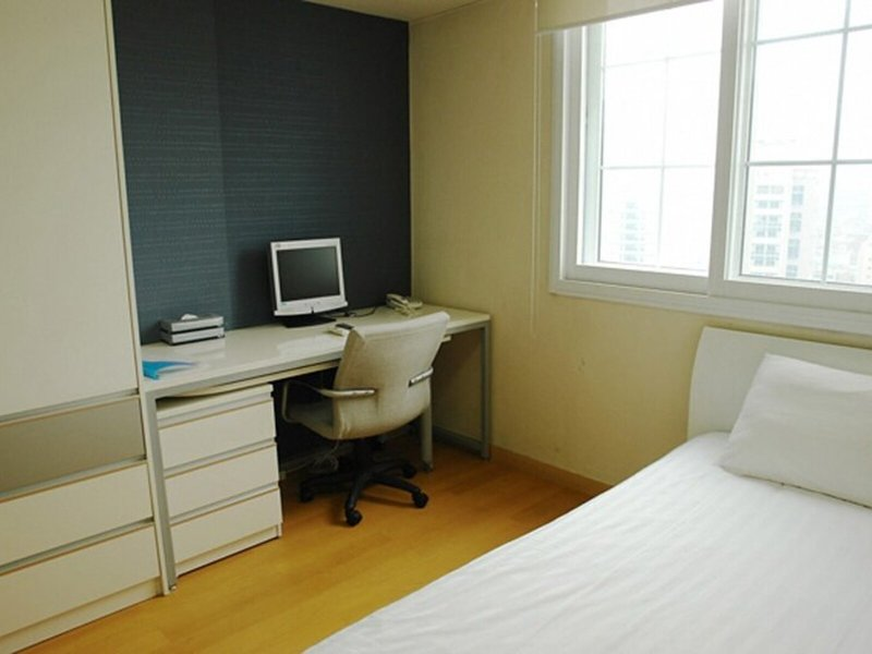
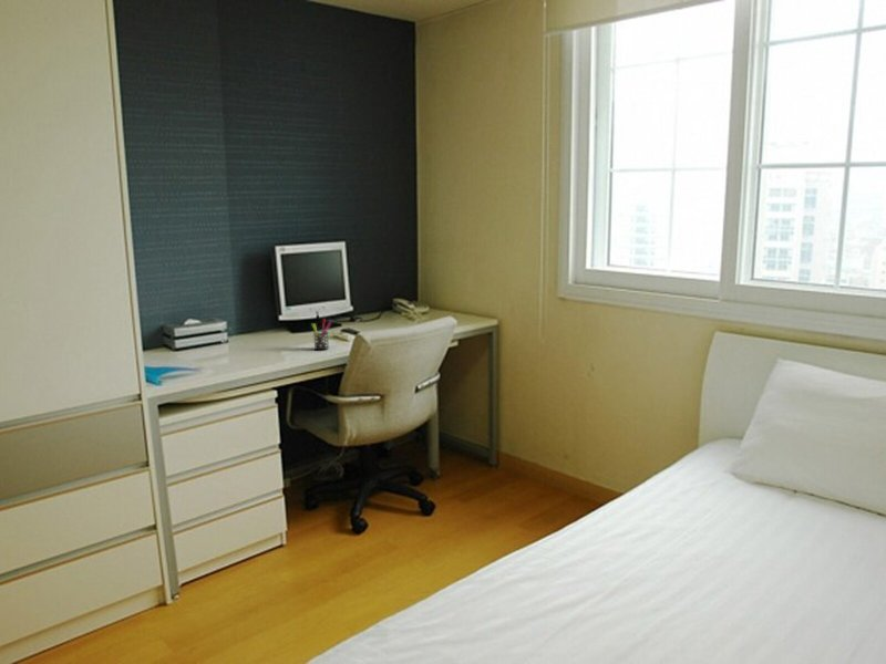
+ pen holder [310,318,332,351]
